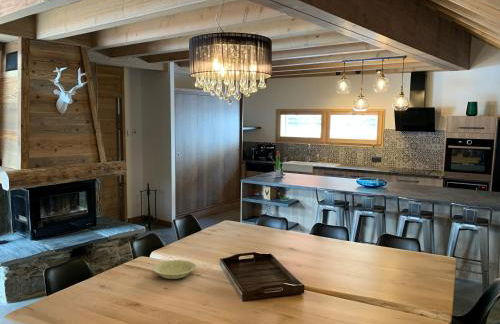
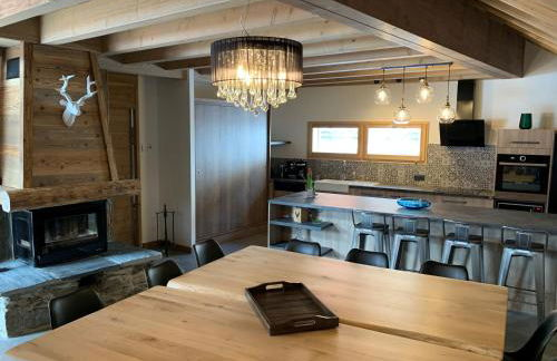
- bowl [151,259,197,280]
